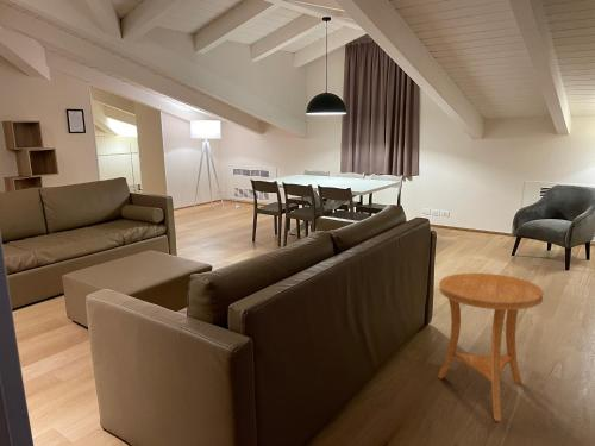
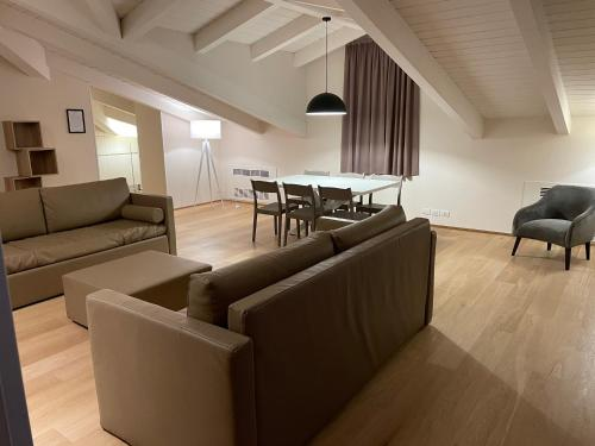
- side table [436,272,545,422]
